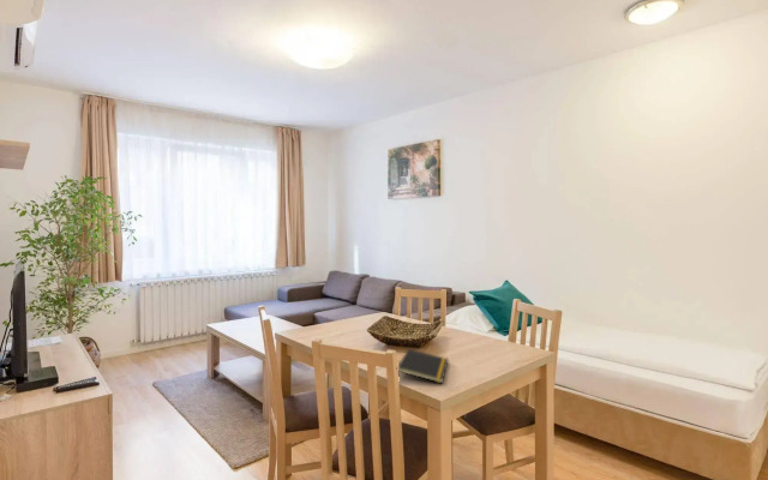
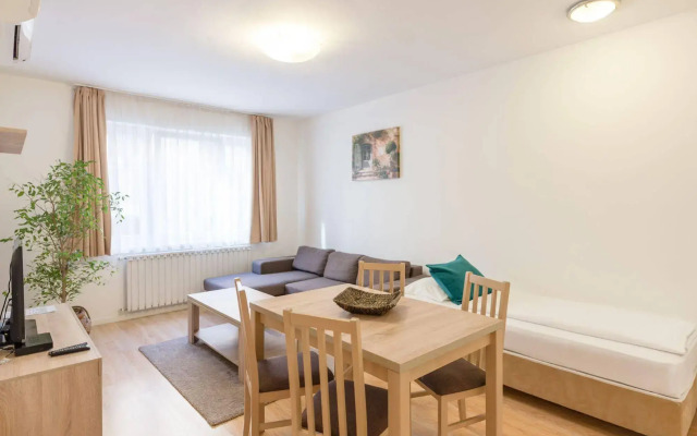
- notepad [397,348,450,384]
